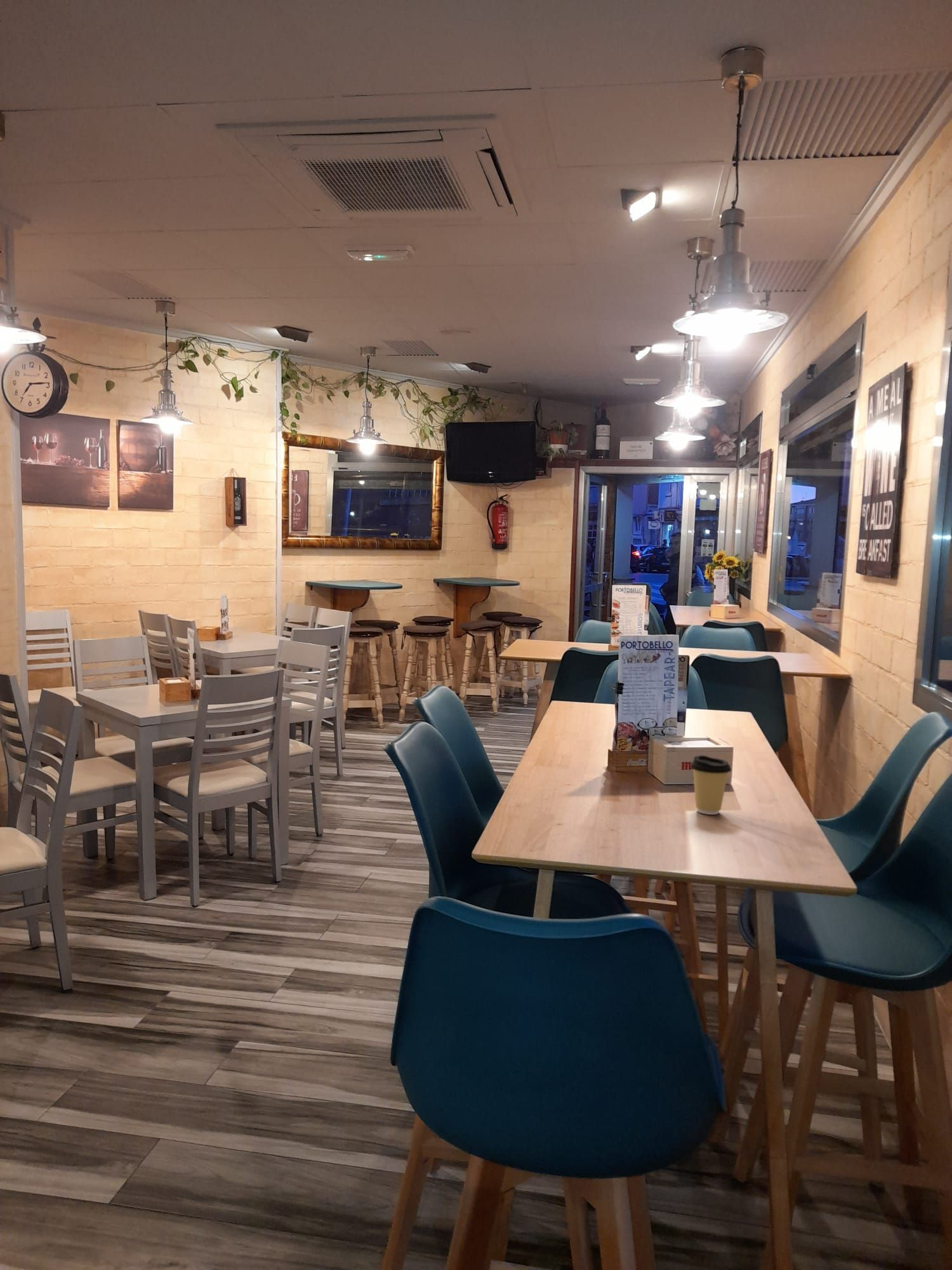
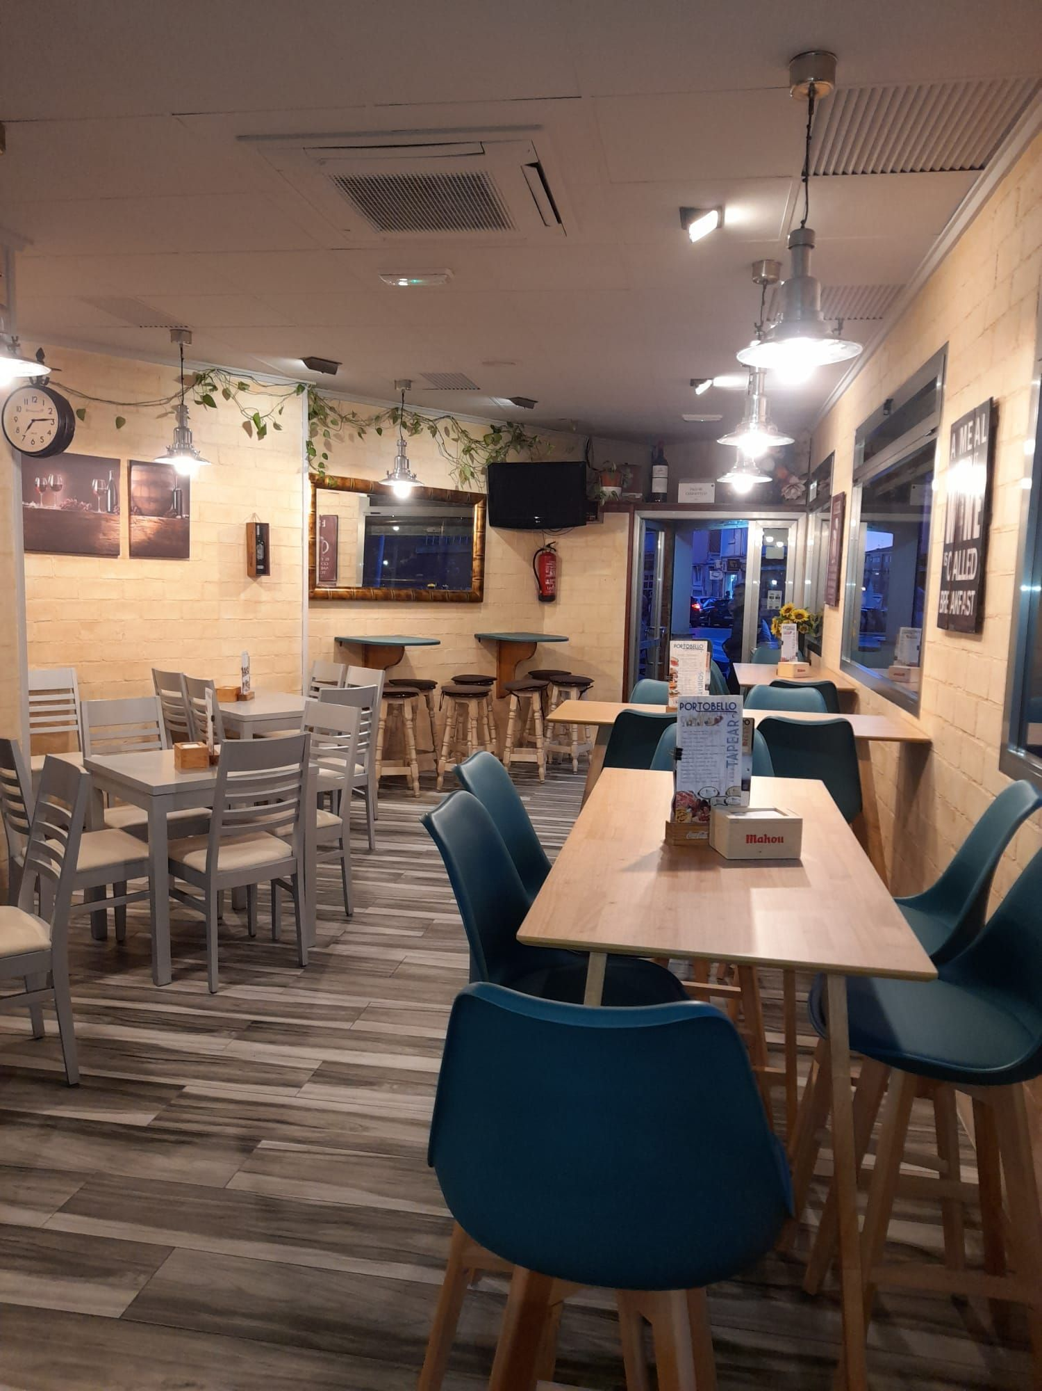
- coffee cup [689,754,732,815]
